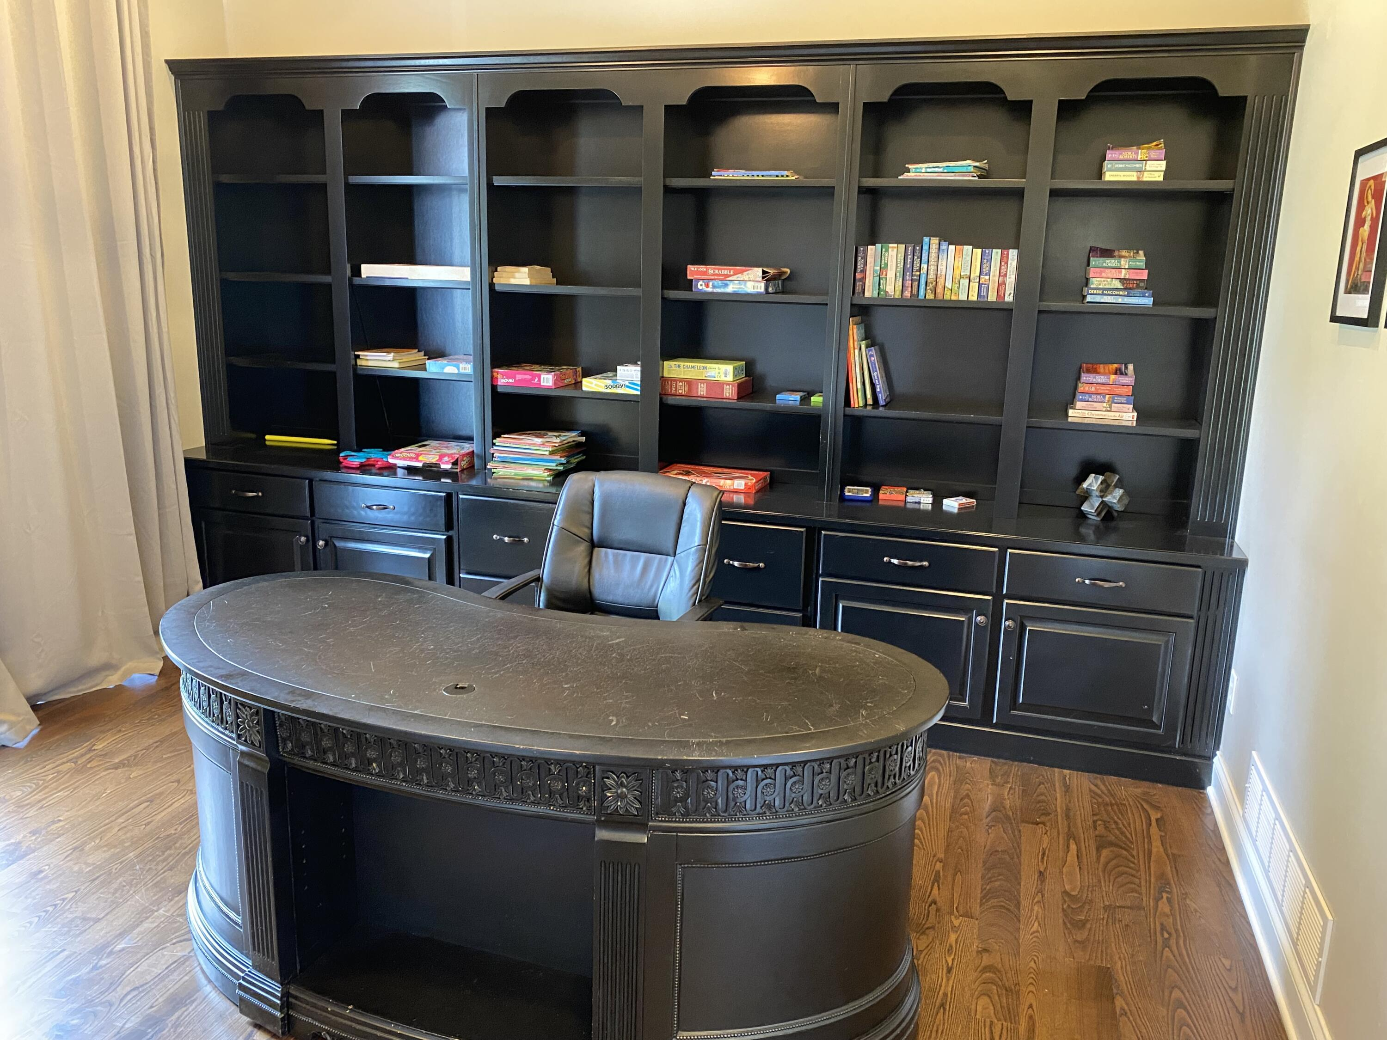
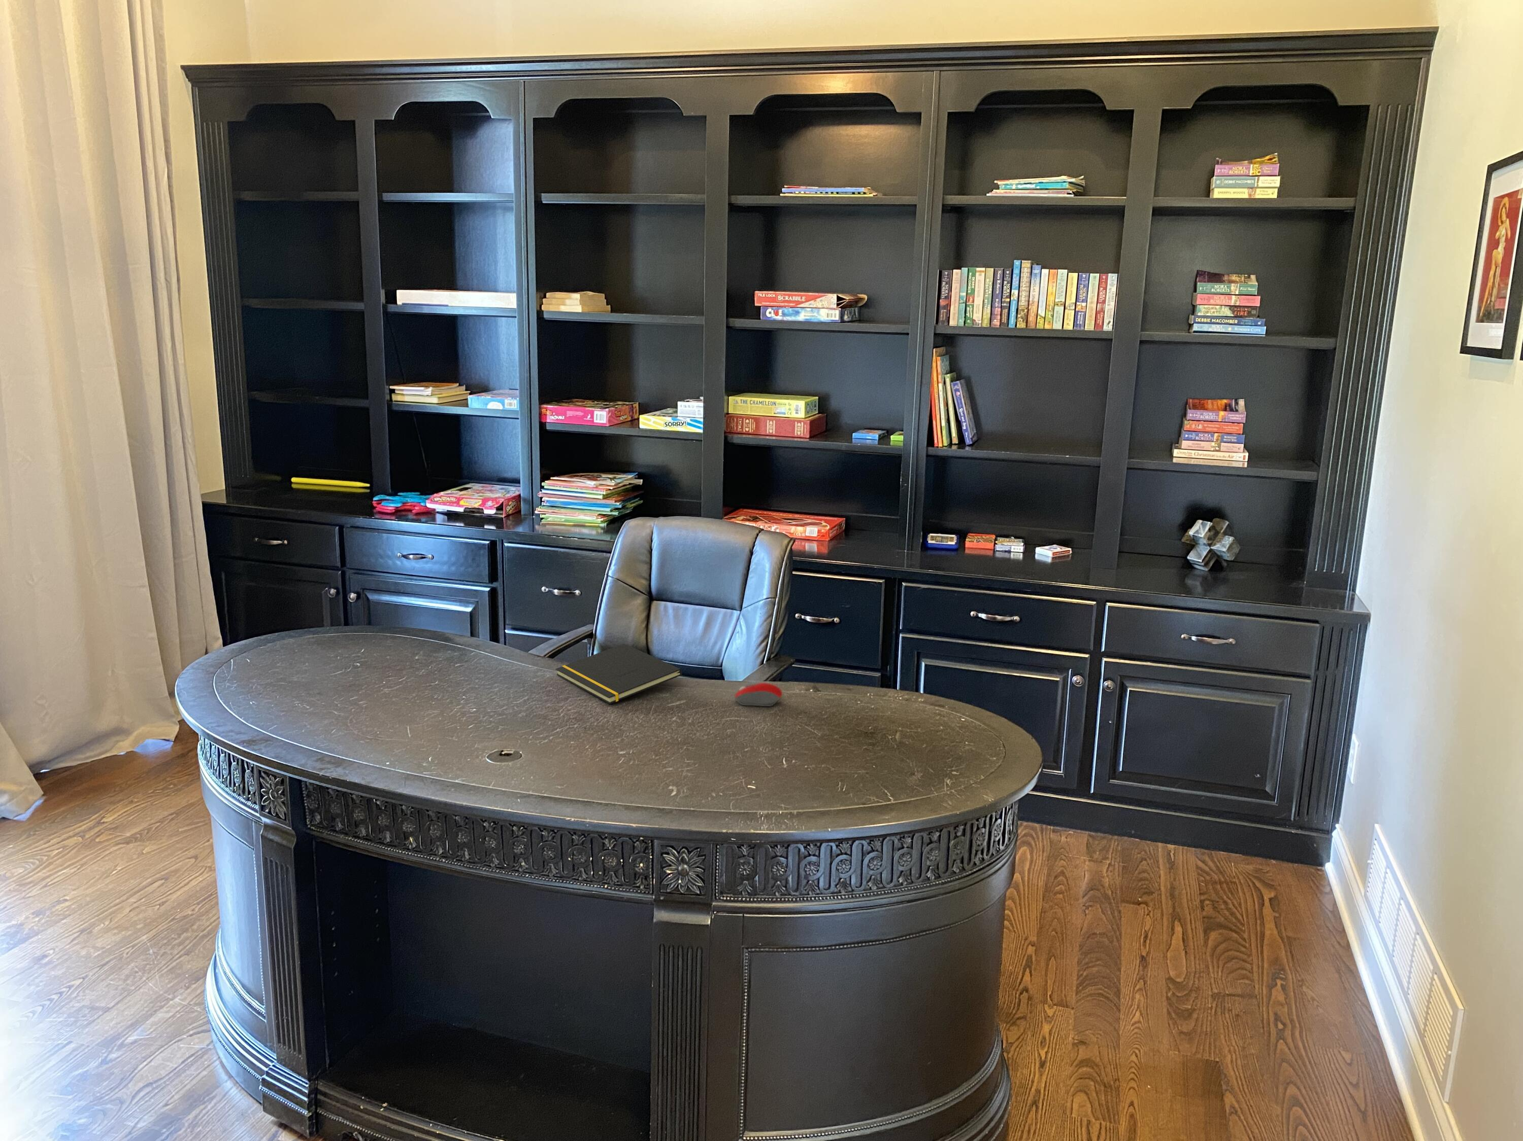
+ computer mouse [734,682,783,707]
+ notepad [555,644,682,705]
